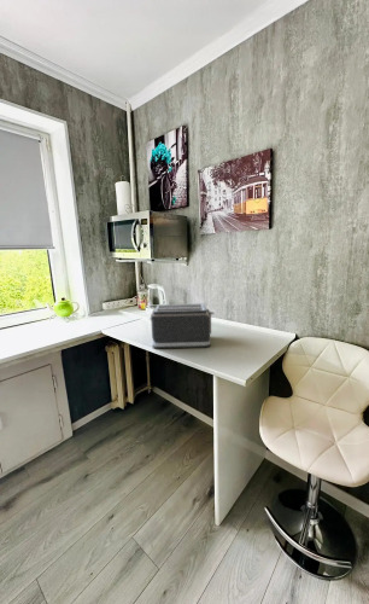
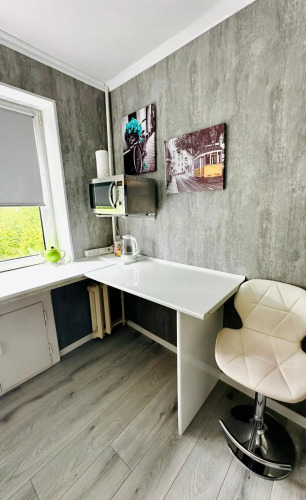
- toaster [150,302,215,350]
